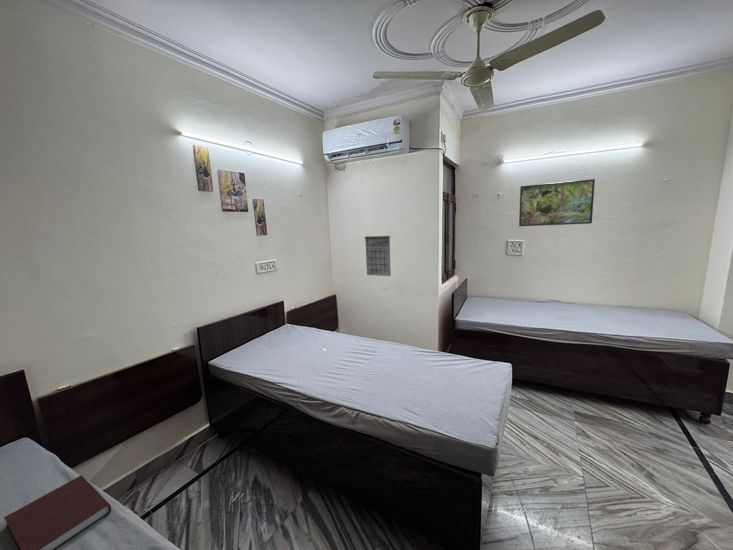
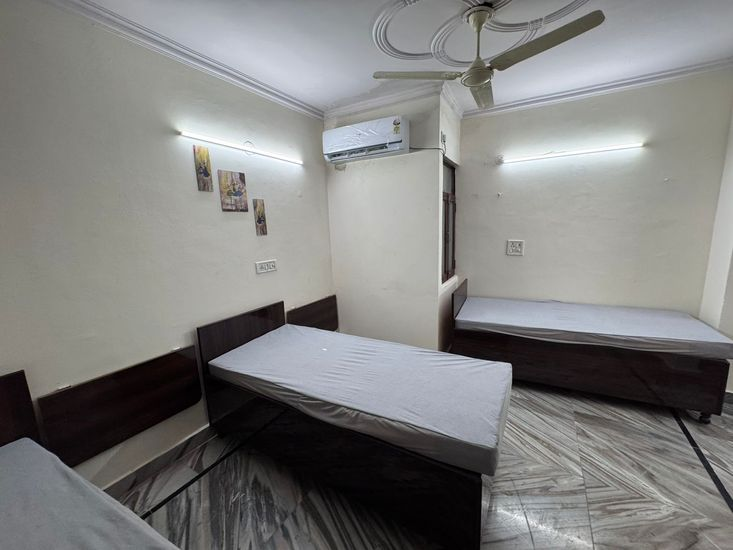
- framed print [518,178,596,227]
- notebook [3,474,112,550]
- calendar [364,226,392,277]
